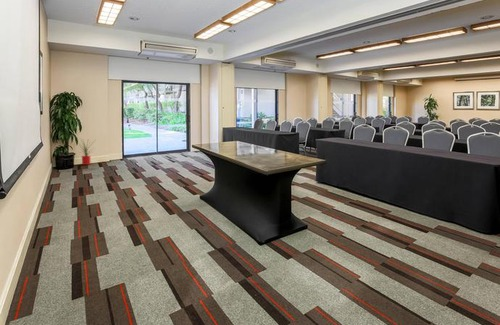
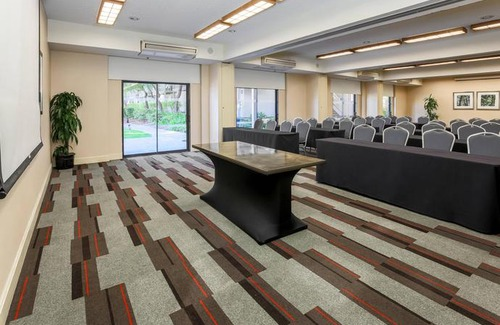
- house plant [73,139,97,166]
